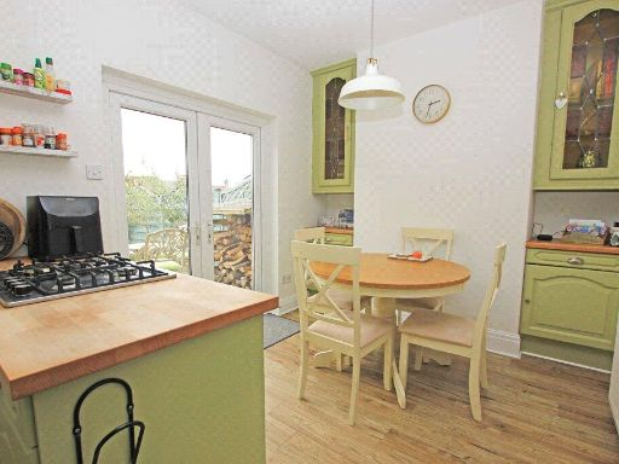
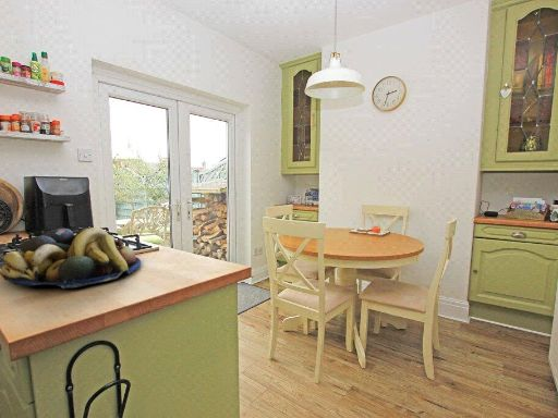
+ fruit bowl [0,226,142,290]
